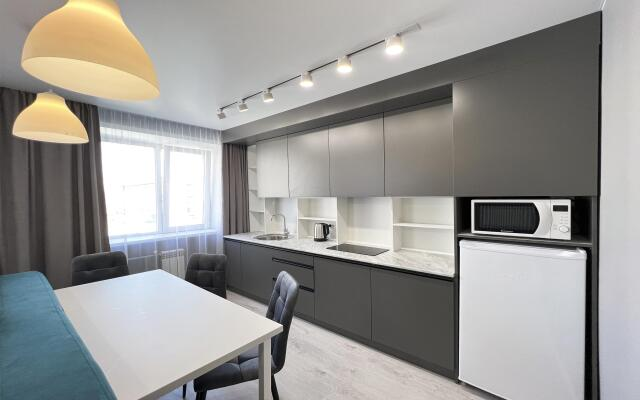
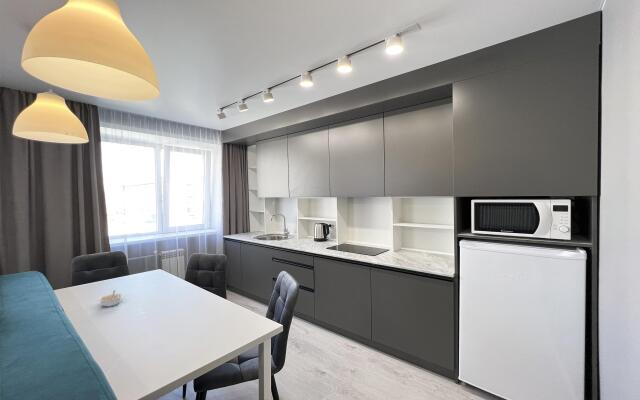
+ legume [97,289,123,308]
